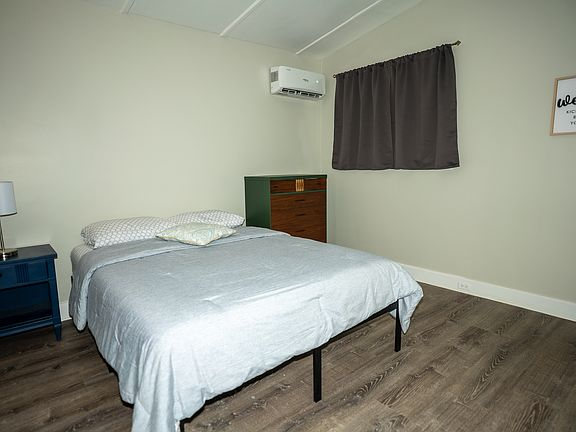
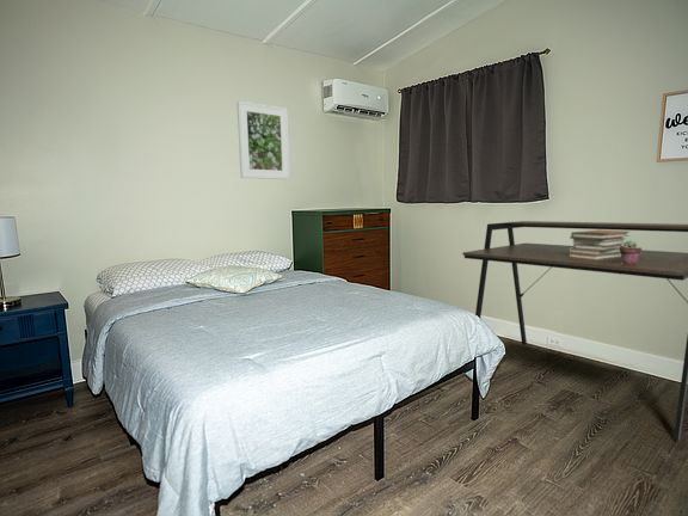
+ book stack [569,229,631,259]
+ desk [461,220,688,443]
+ potted succulent [619,239,643,264]
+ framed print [236,99,291,180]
